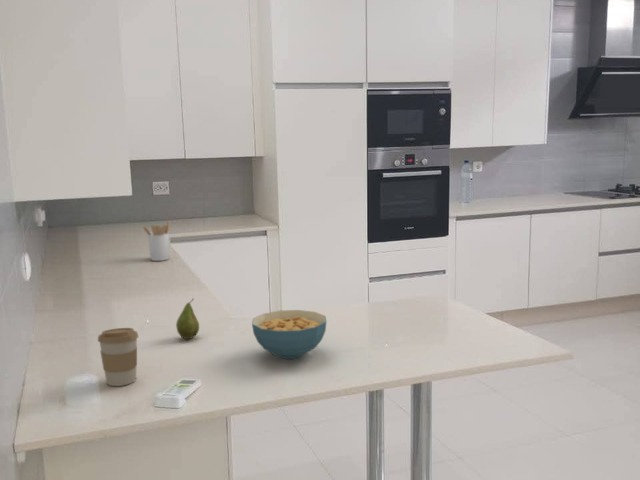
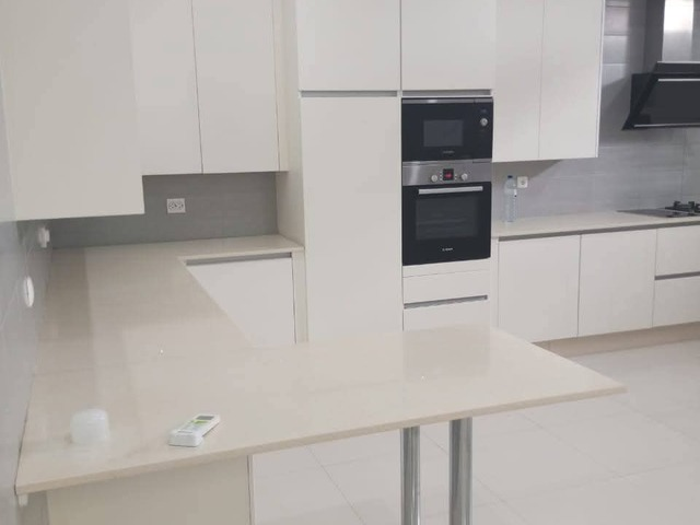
- utensil holder [142,219,171,262]
- coffee cup [97,327,139,387]
- cereal bowl [251,309,328,360]
- fruit [175,298,200,340]
